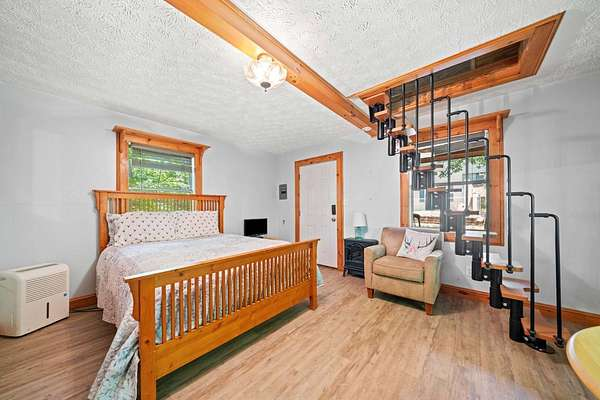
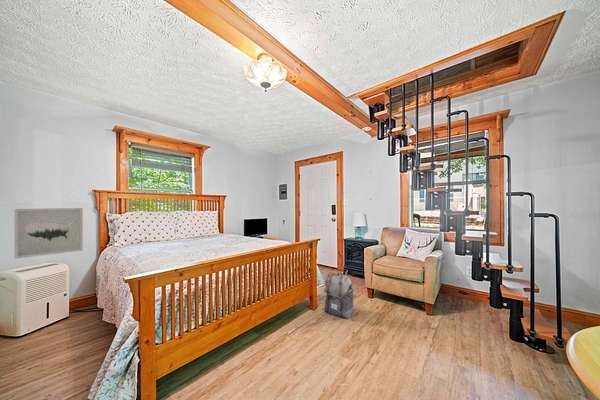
+ backpack [323,271,354,320]
+ wall art [14,207,84,260]
